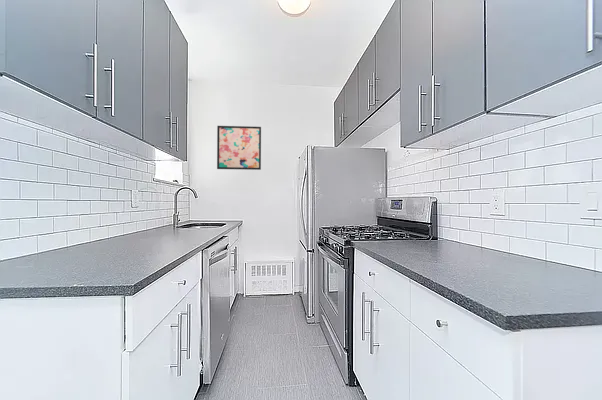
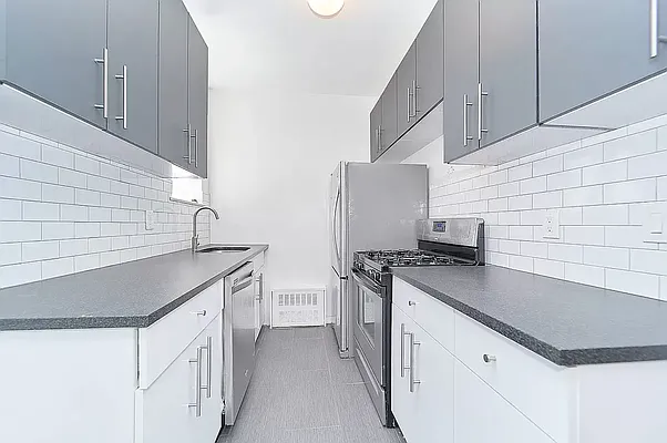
- wall art [216,125,262,171]
